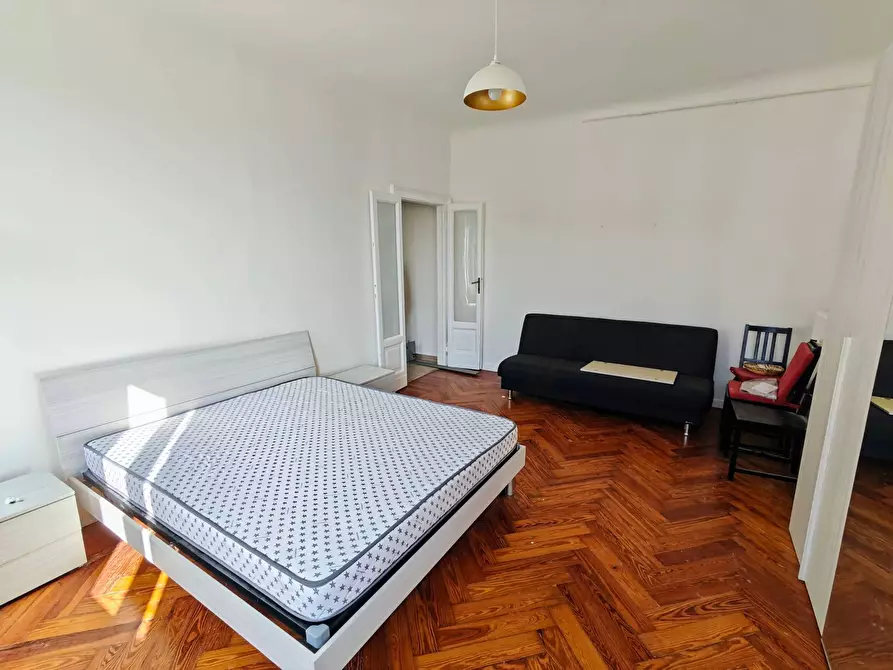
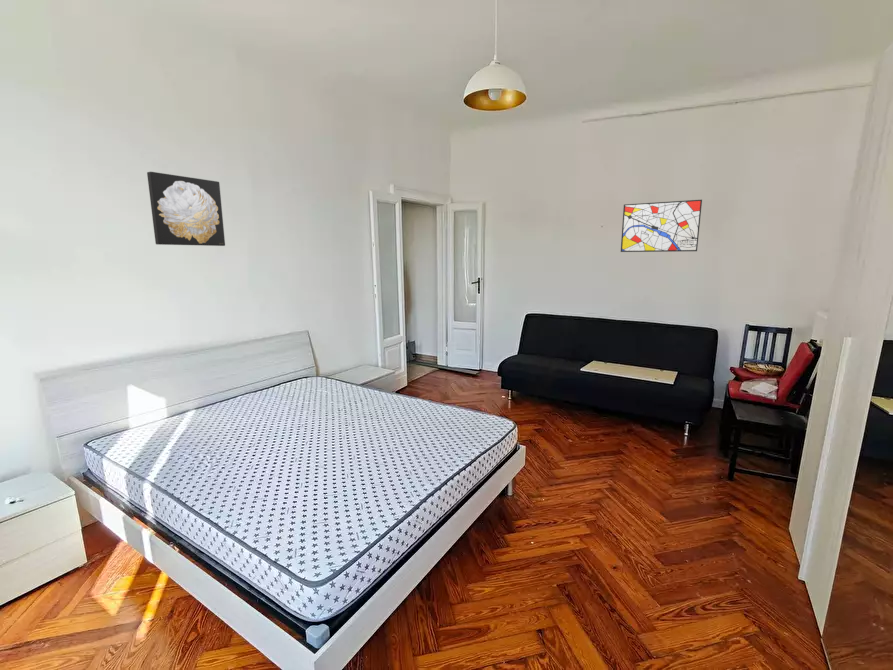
+ wall art [620,199,703,253]
+ wall art [146,171,226,247]
